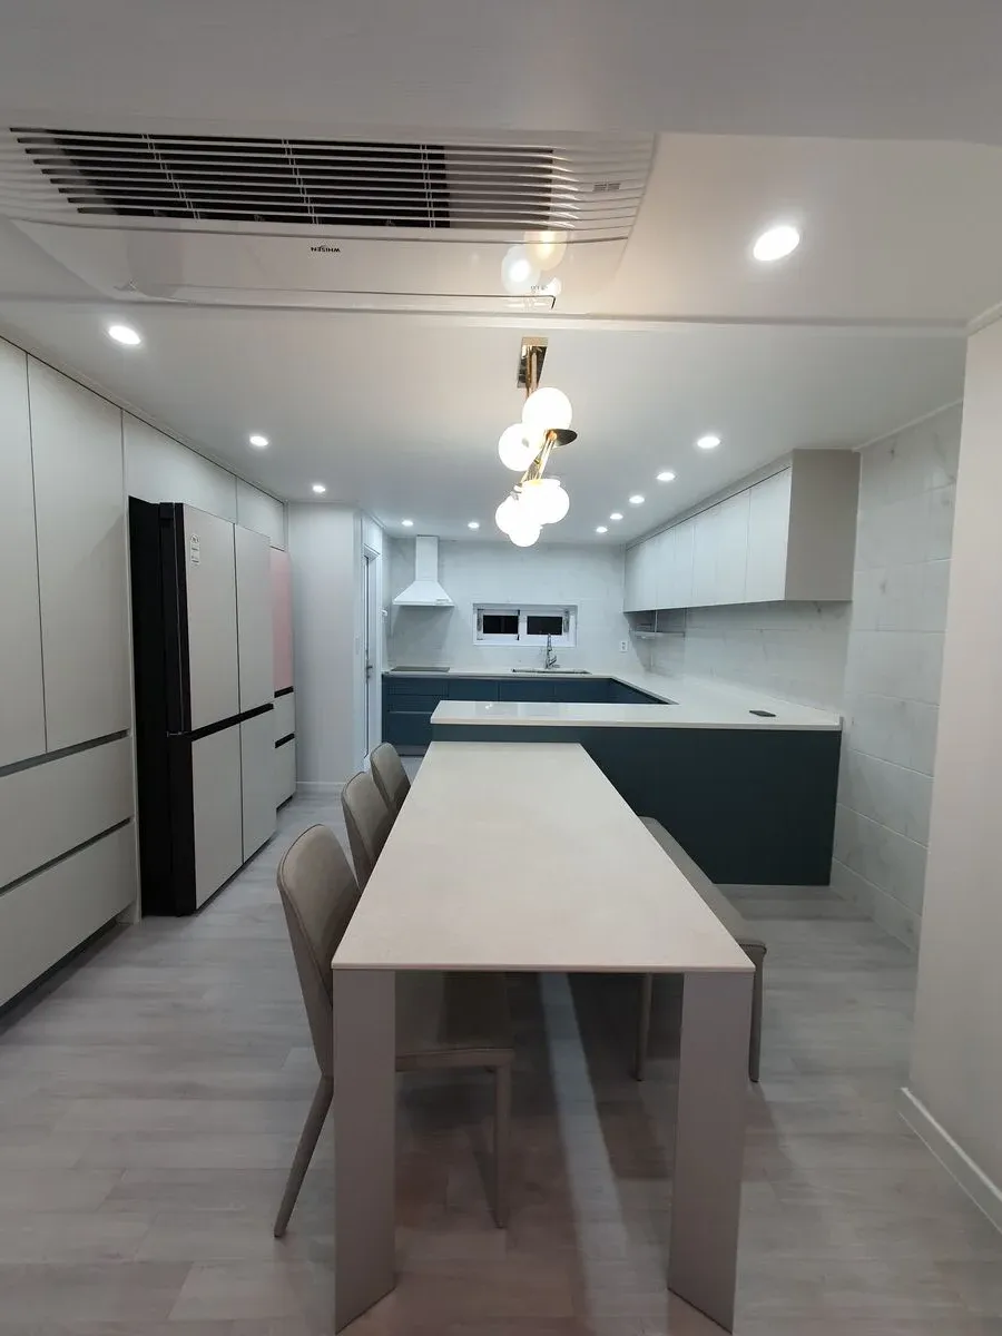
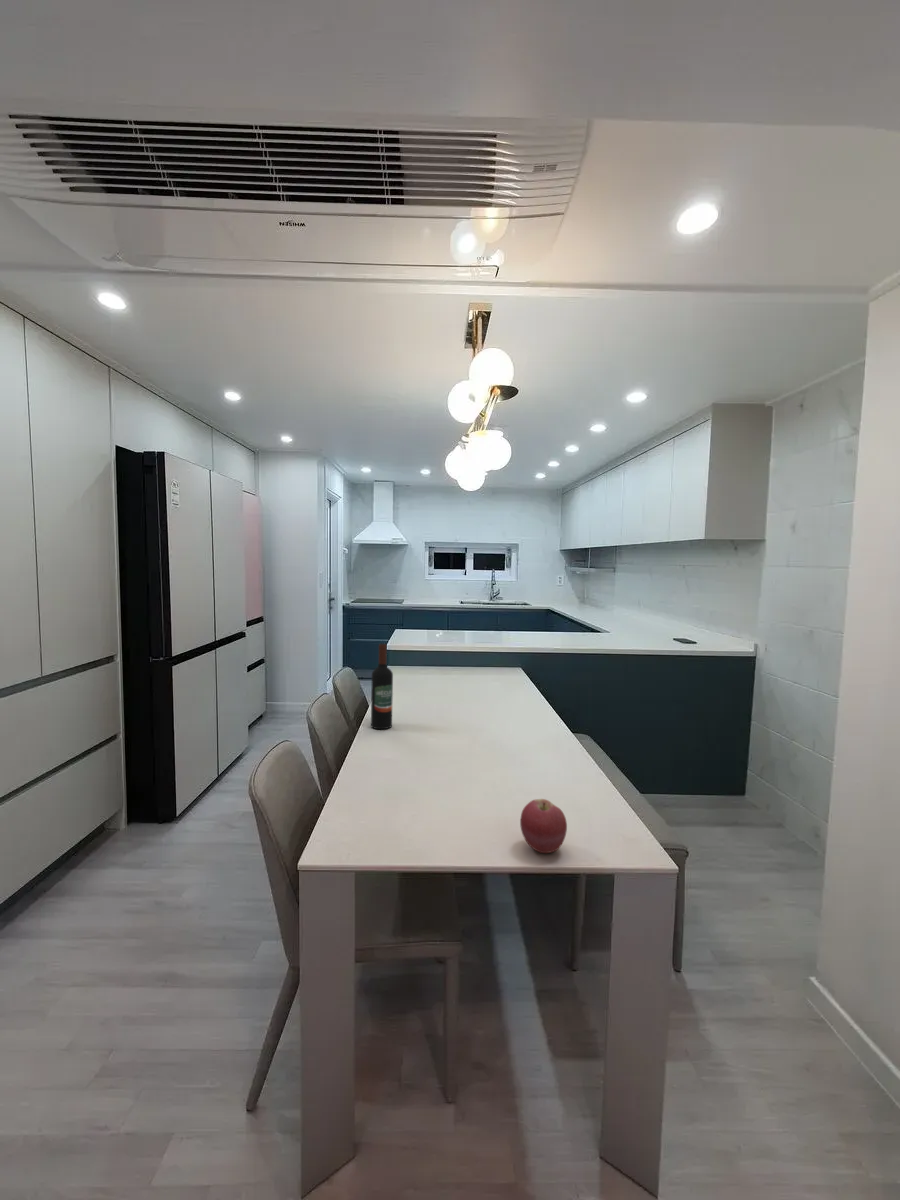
+ wine bottle [370,642,394,730]
+ apple [519,798,568,854]
